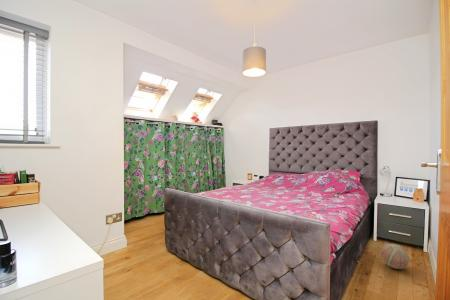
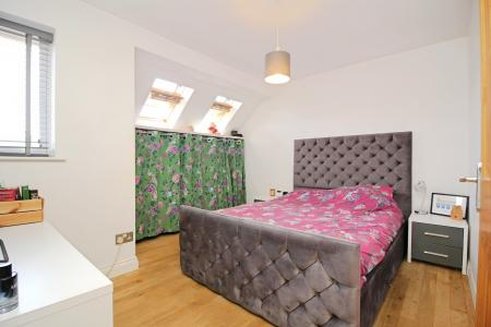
- ball [380,243,410,270]
